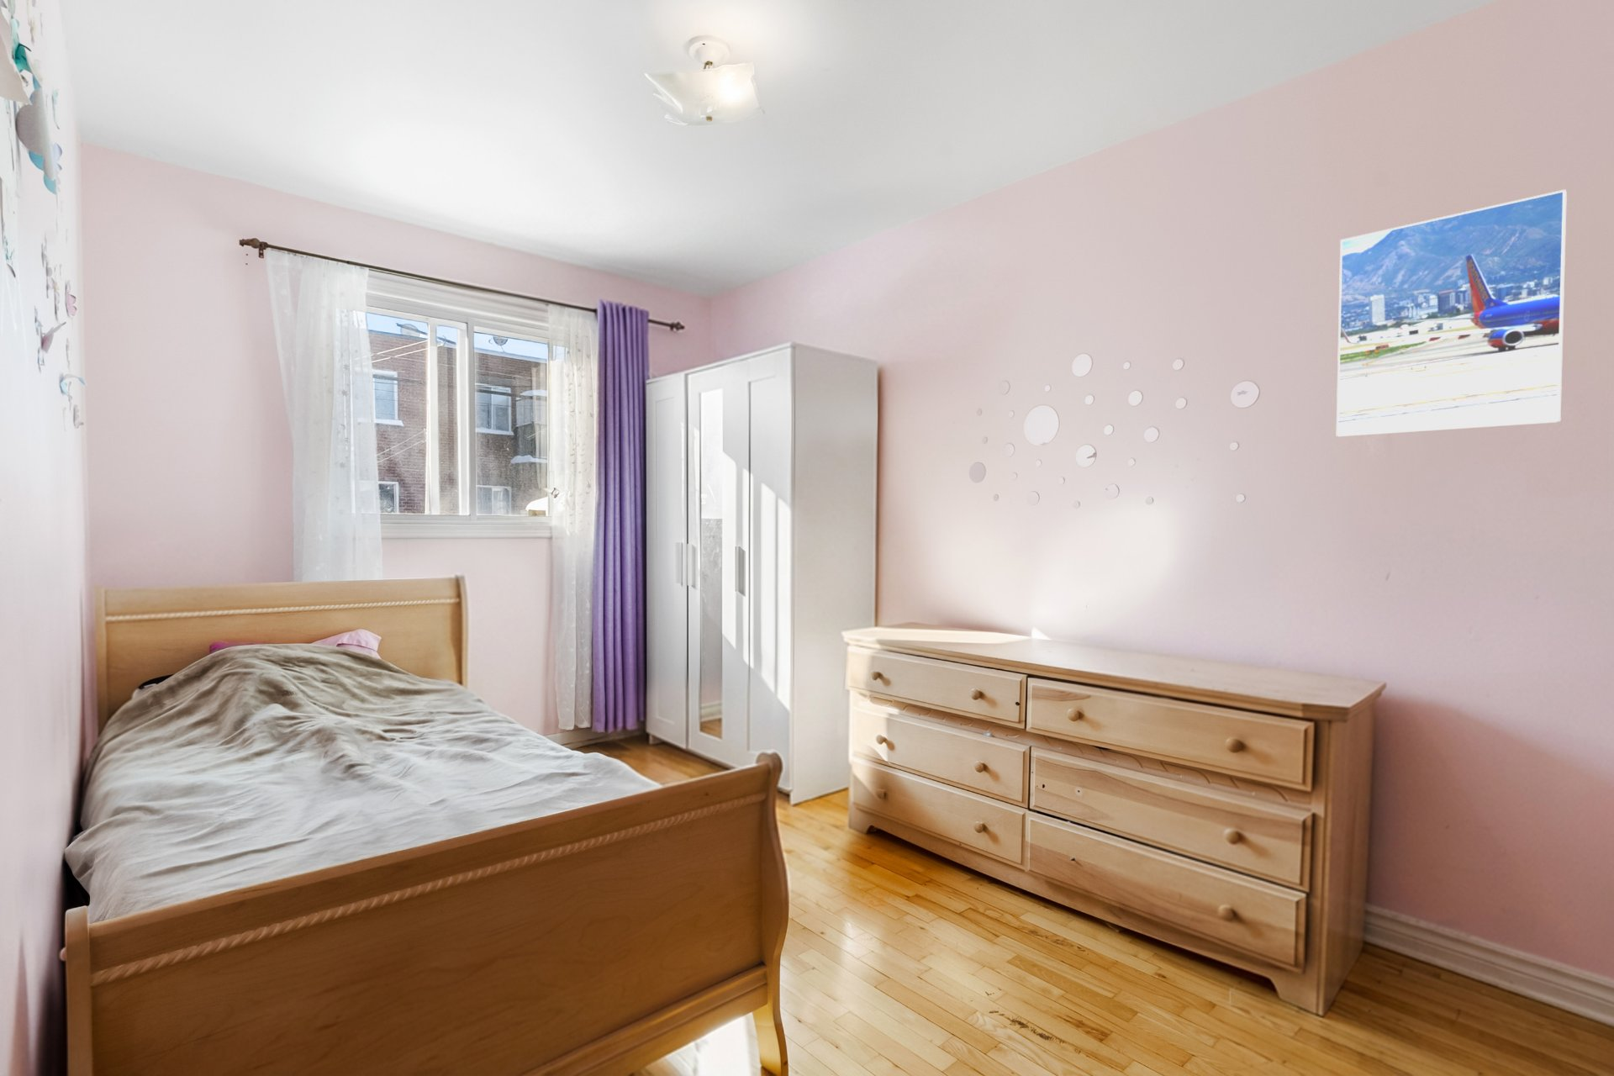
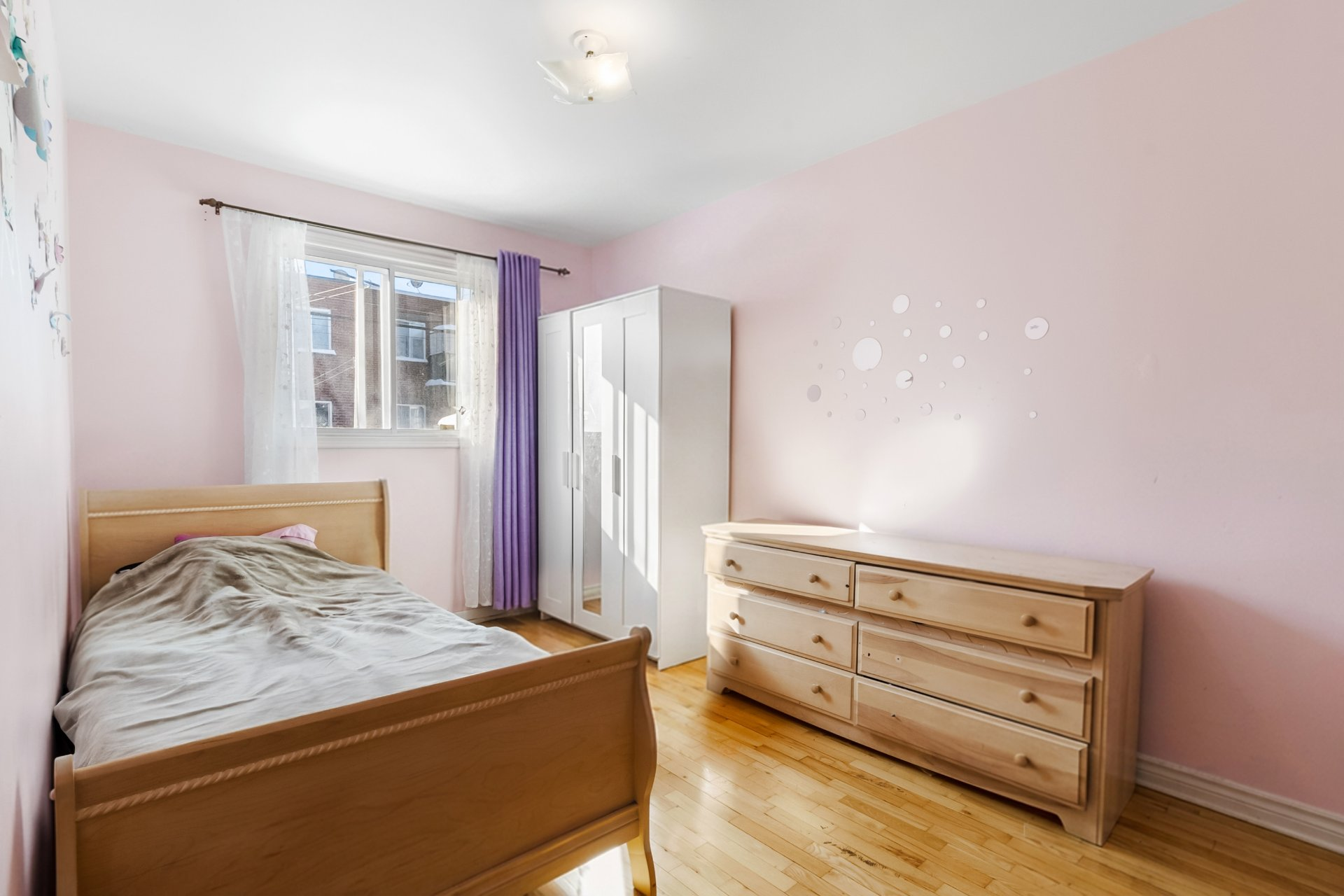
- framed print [1335,189,1568,438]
